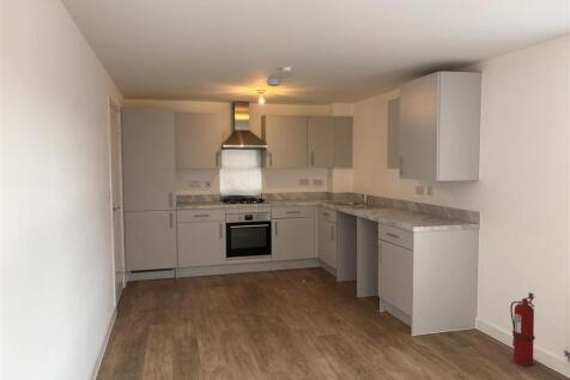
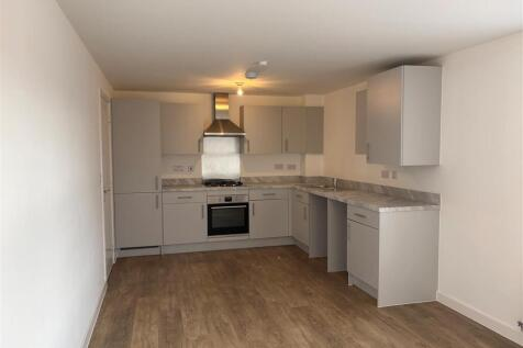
- fire extinguisher [509,291,536,367]
